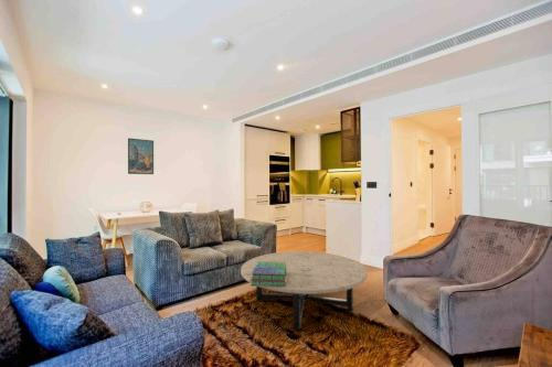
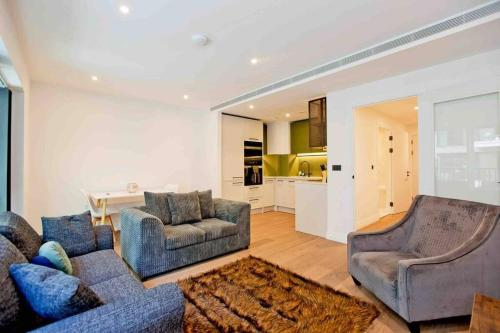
- stack of books [250,261,287,287]
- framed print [127,137,155,175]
- coffee table [240,250,369,331]
